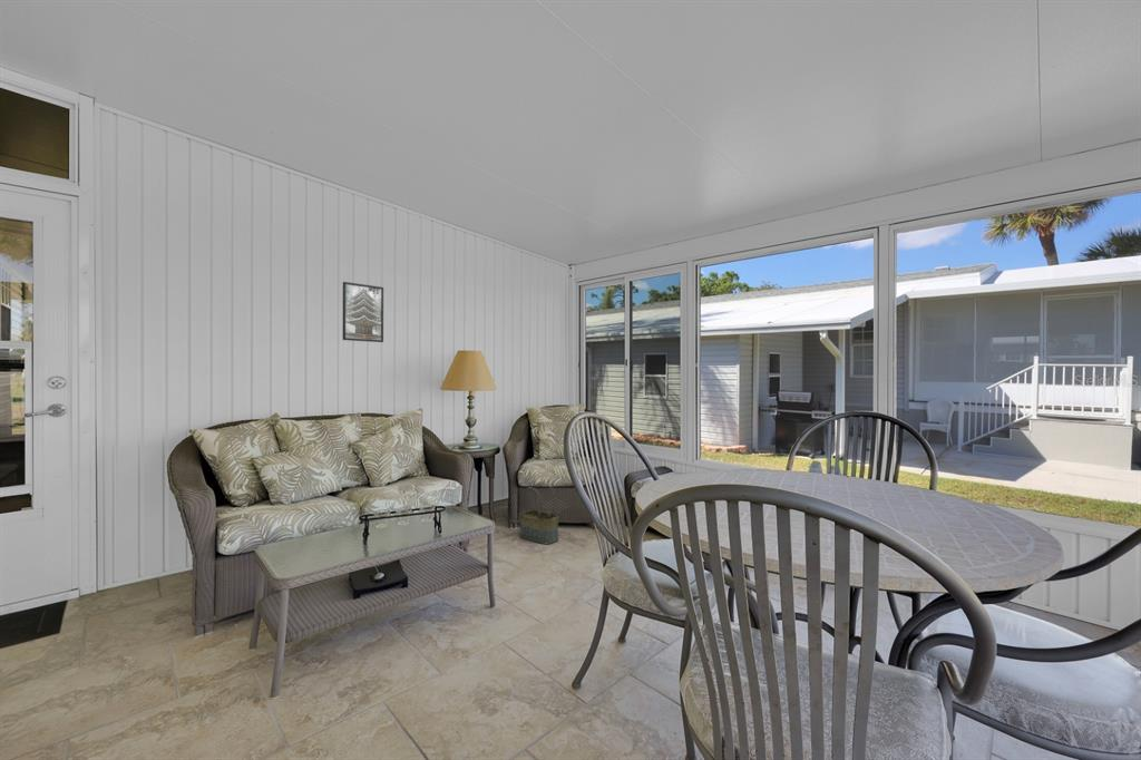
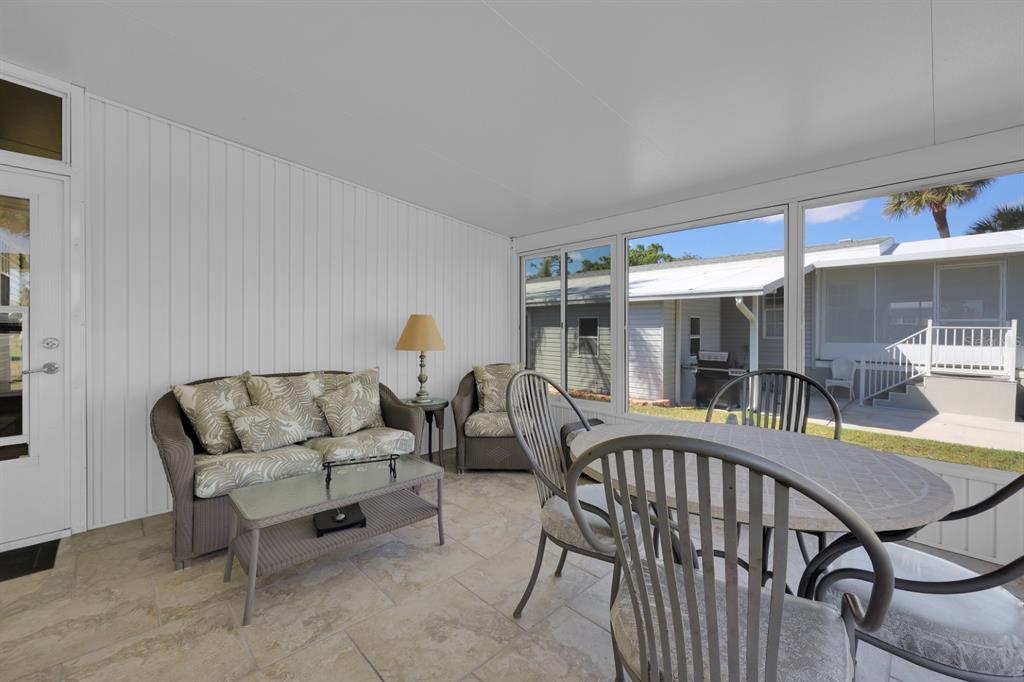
- basket [518,483,560,545]
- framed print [342,281,384,343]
